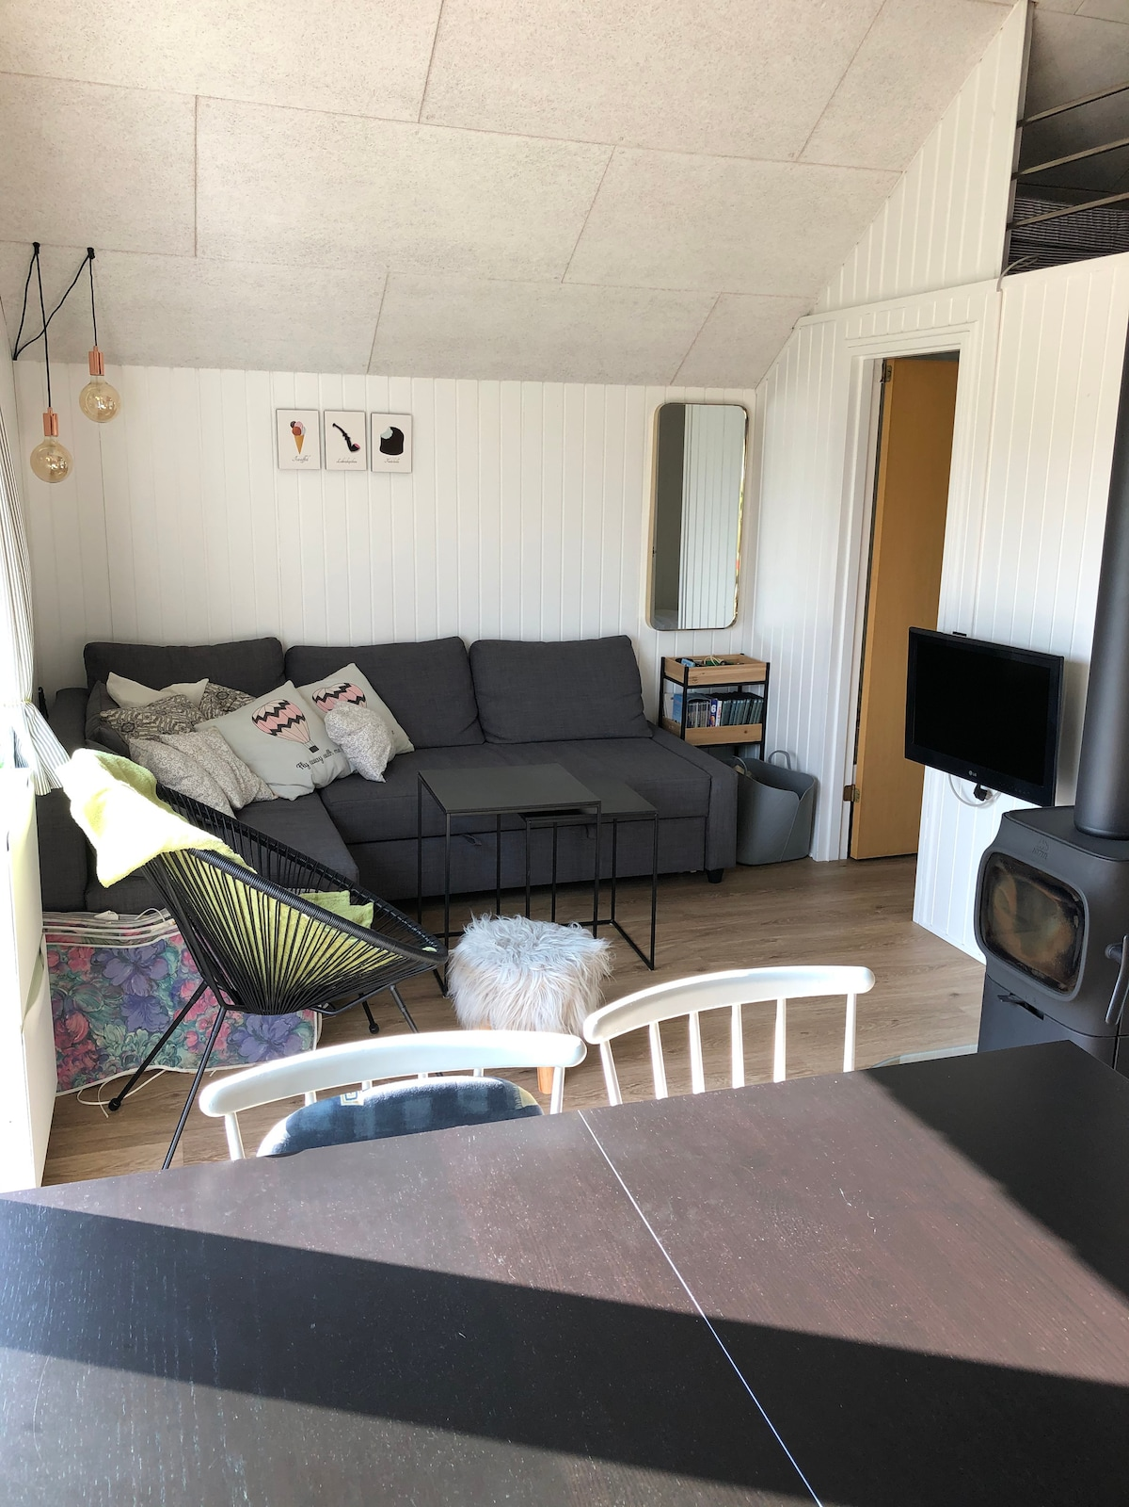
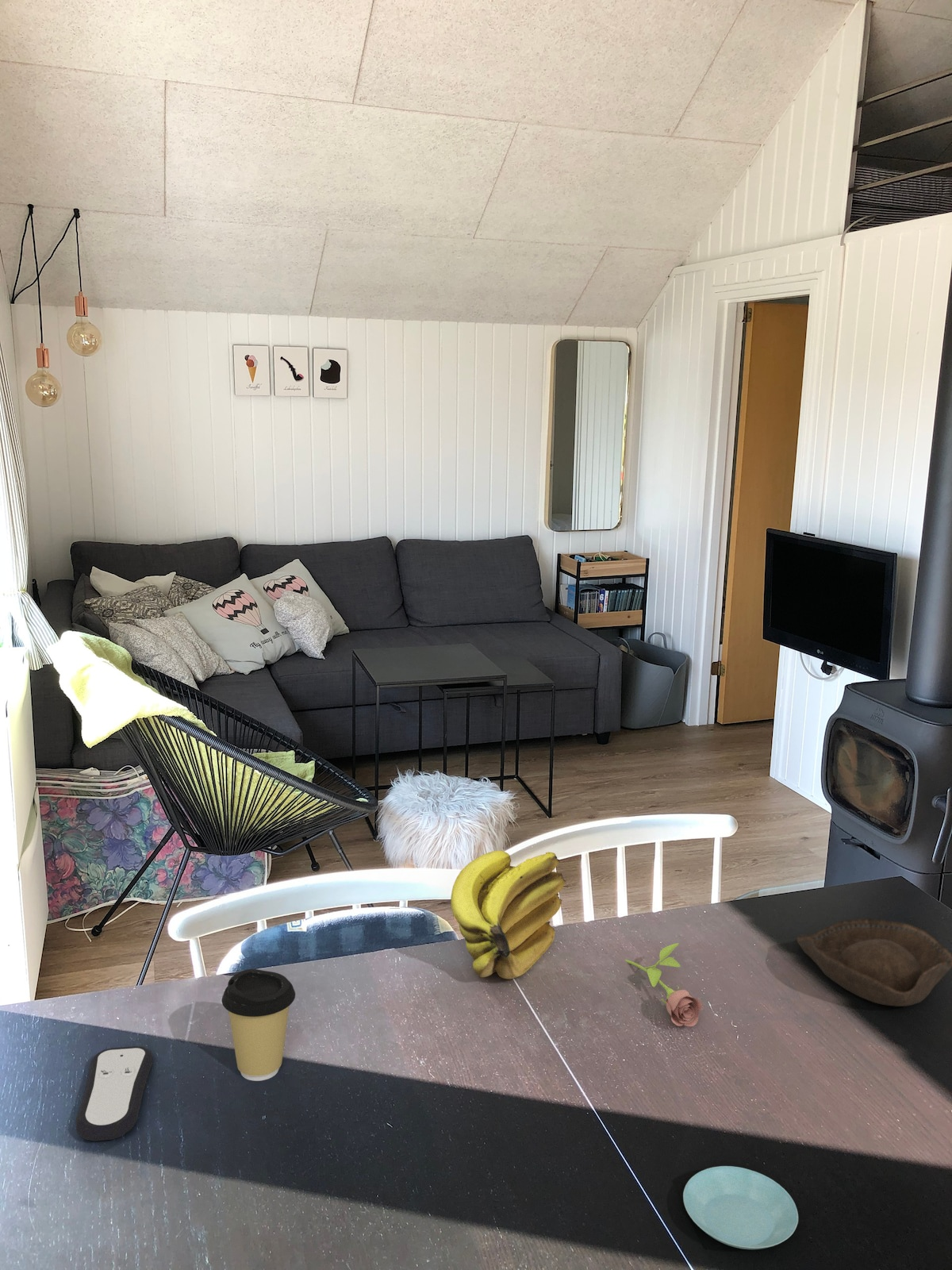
+ banana [450,850,566,979]
+ saucer [682,1165,799,1250]
+ flower [624,942,703,1027]
+ remote control [75,1045,154,1142]
+ coffee cup [221,968,296,1082]
+ bowl [796,918,952,1007]
